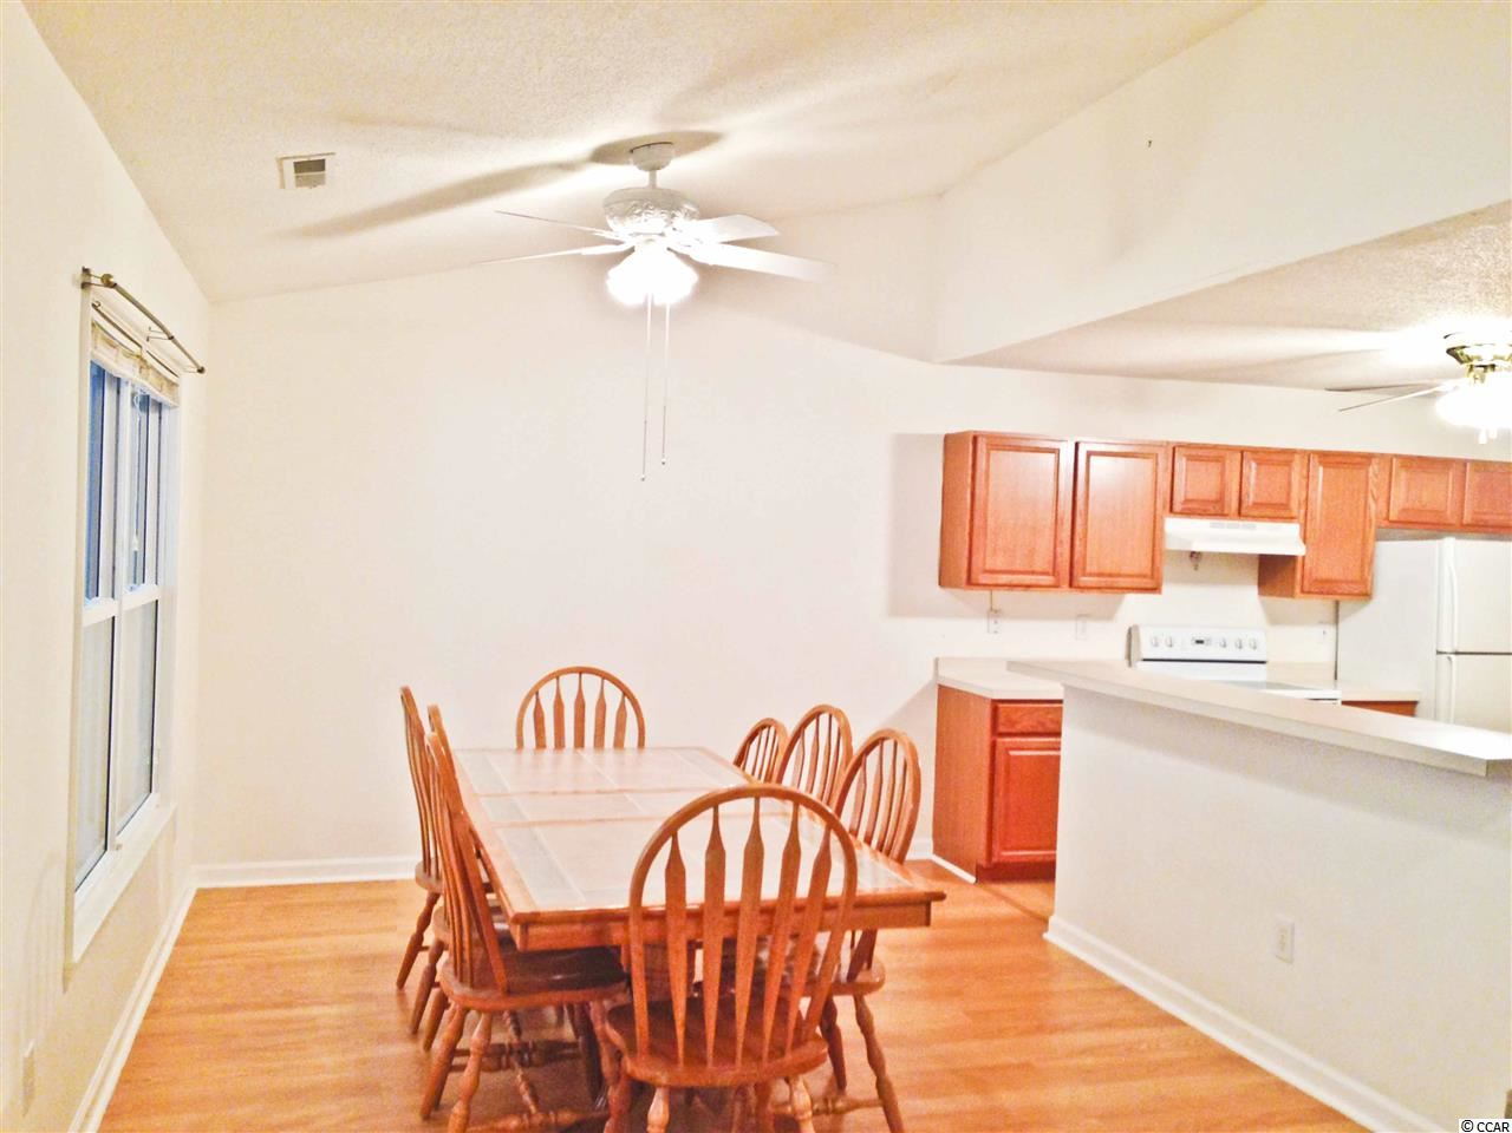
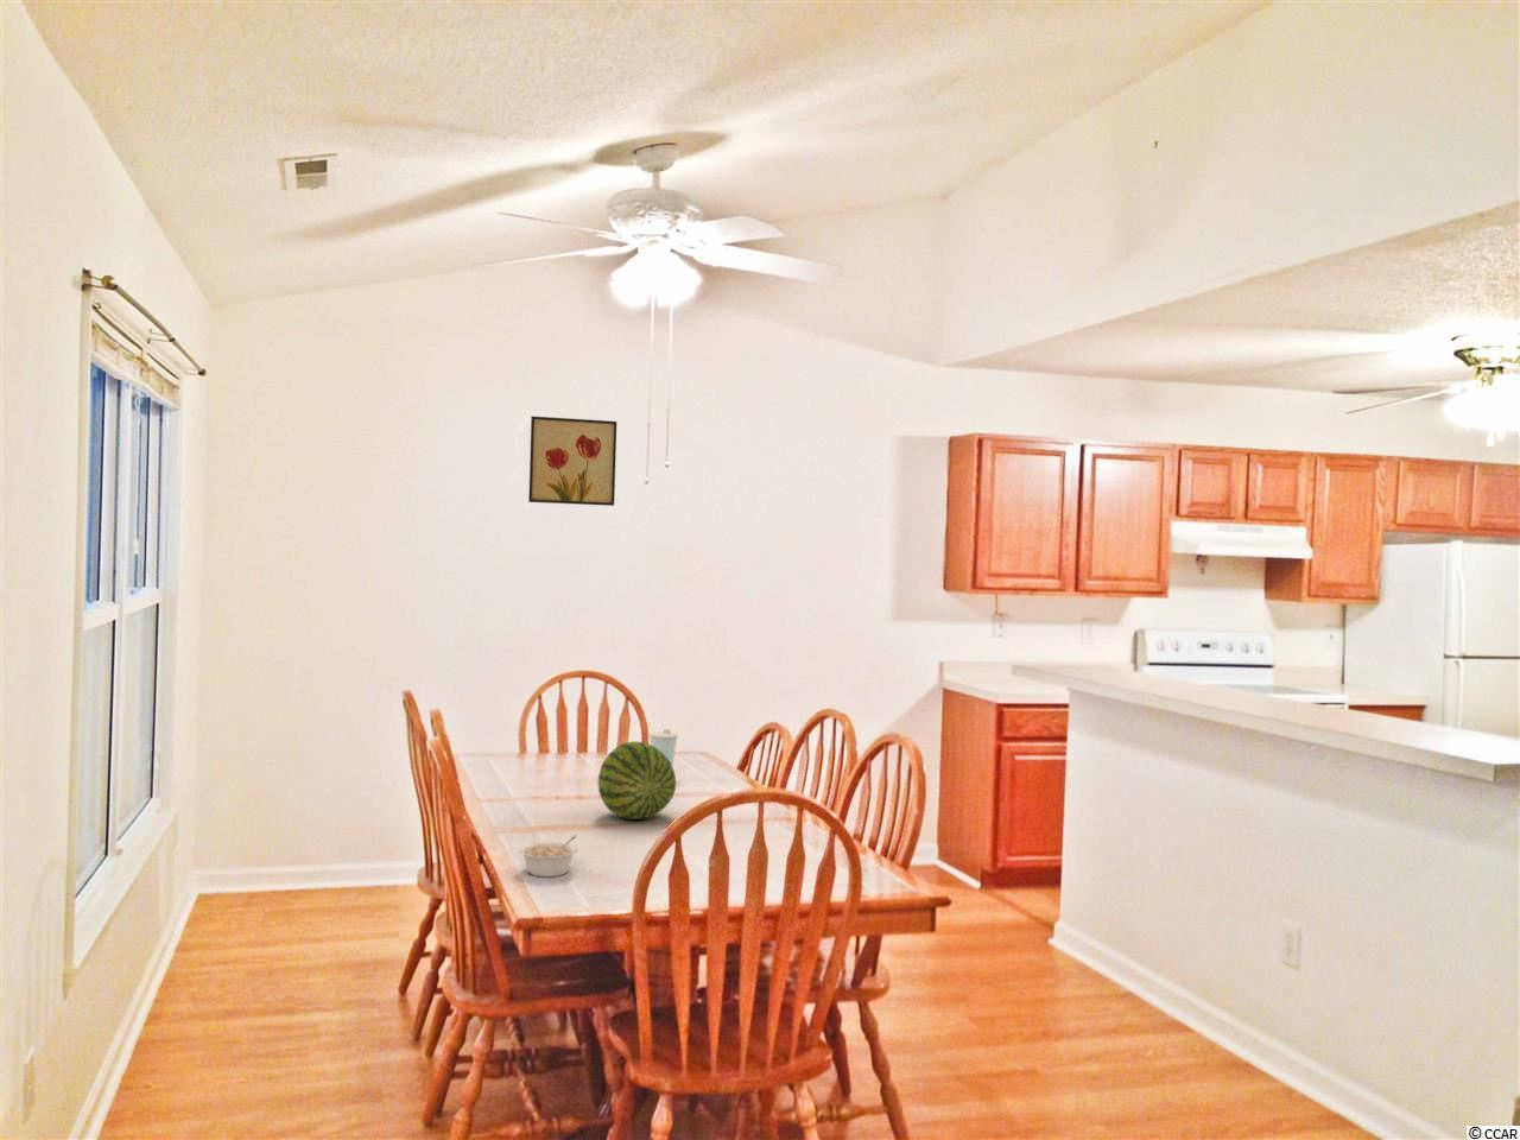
+ fruit [597,740,677,820]
+ wall art [528,416,618,507]
+ legume [518,835,579,879]
+ cup [649,728,680,768]
